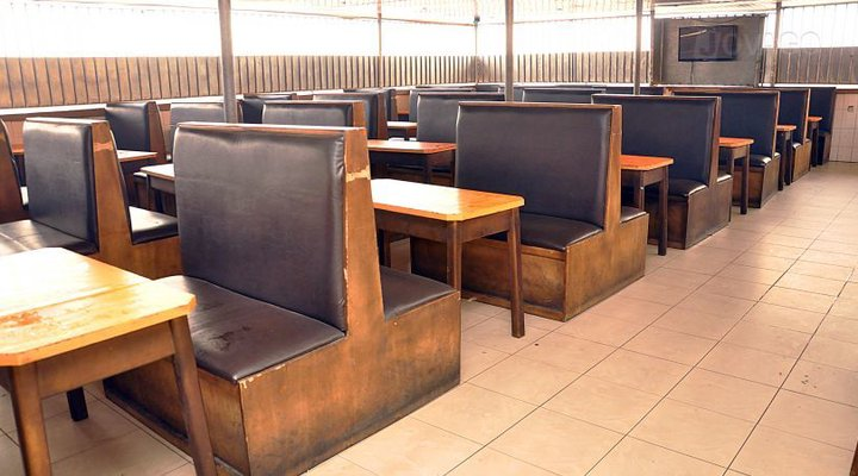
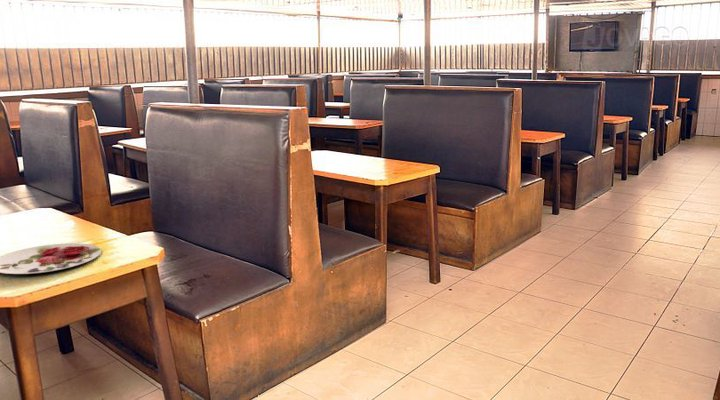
+ plate [0,242,102,275]
